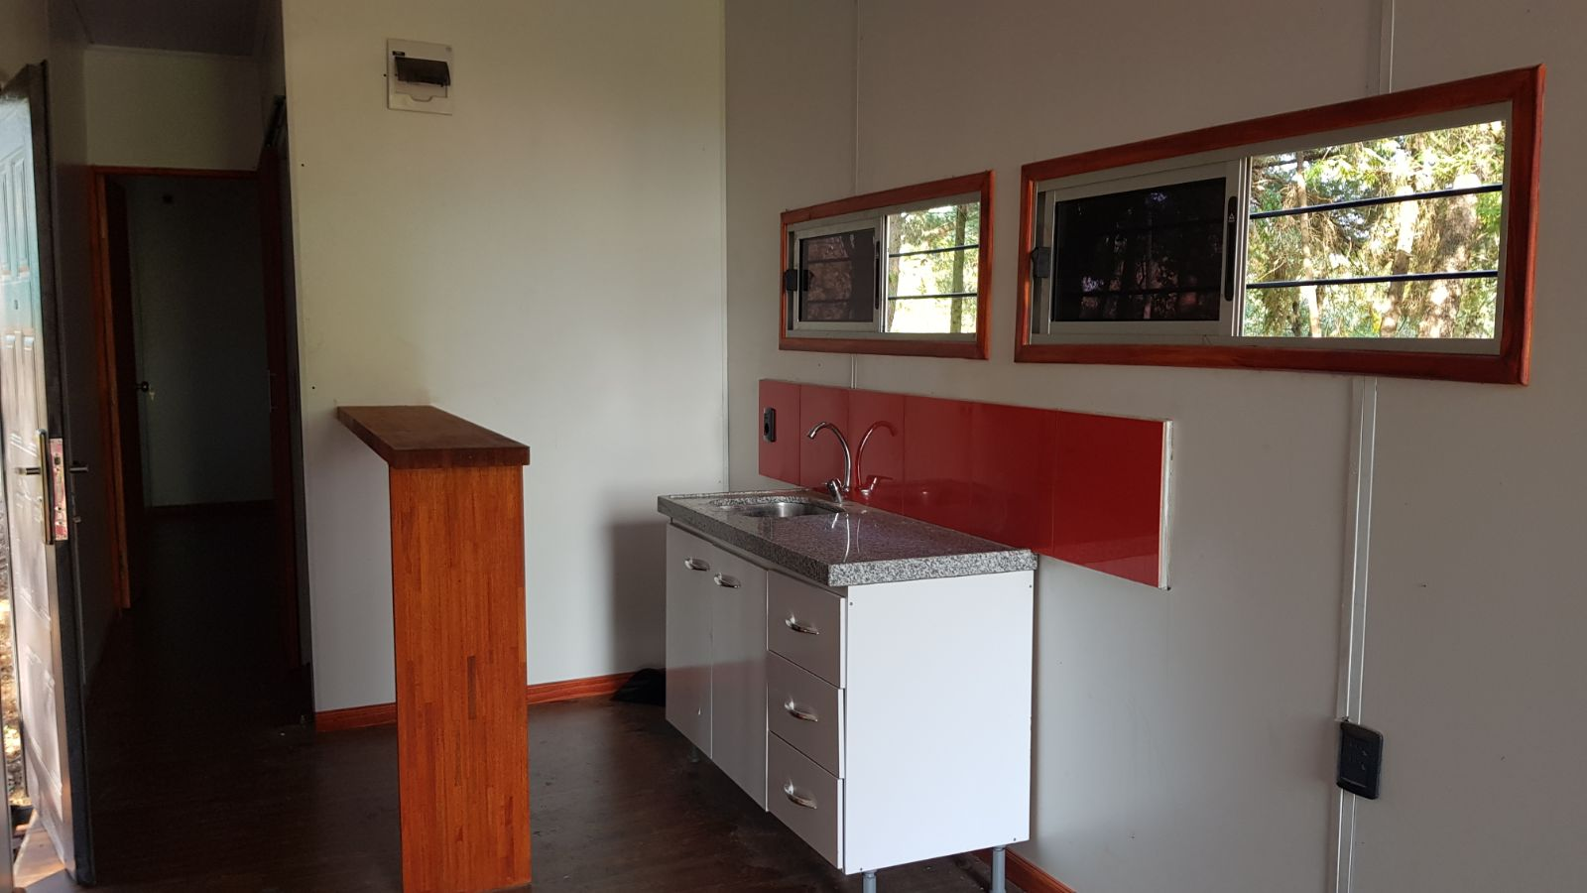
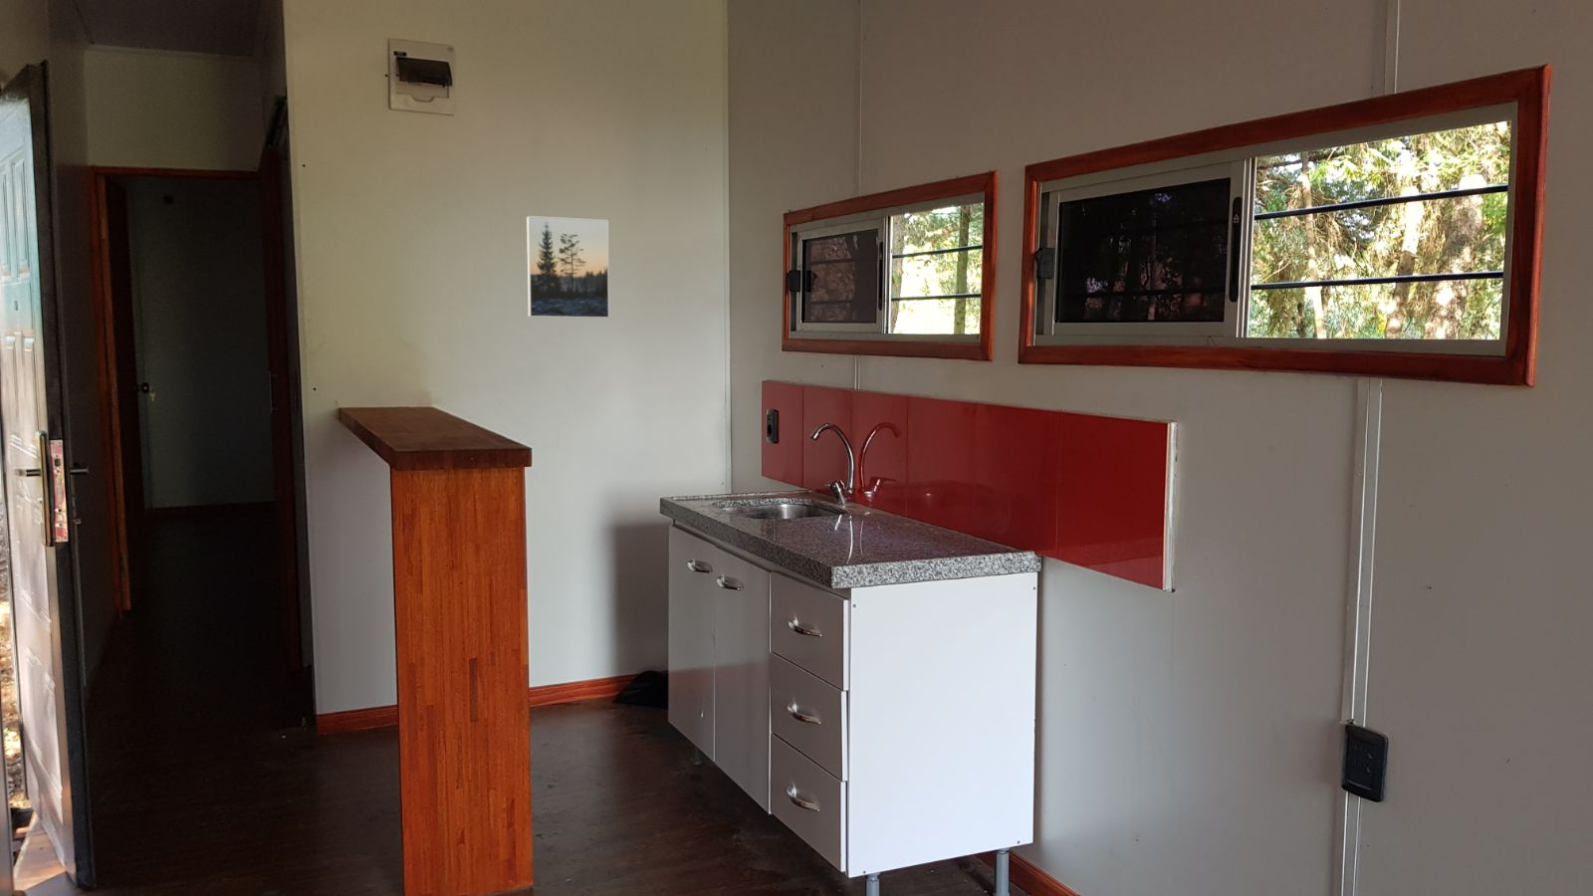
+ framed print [525,216,611,319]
